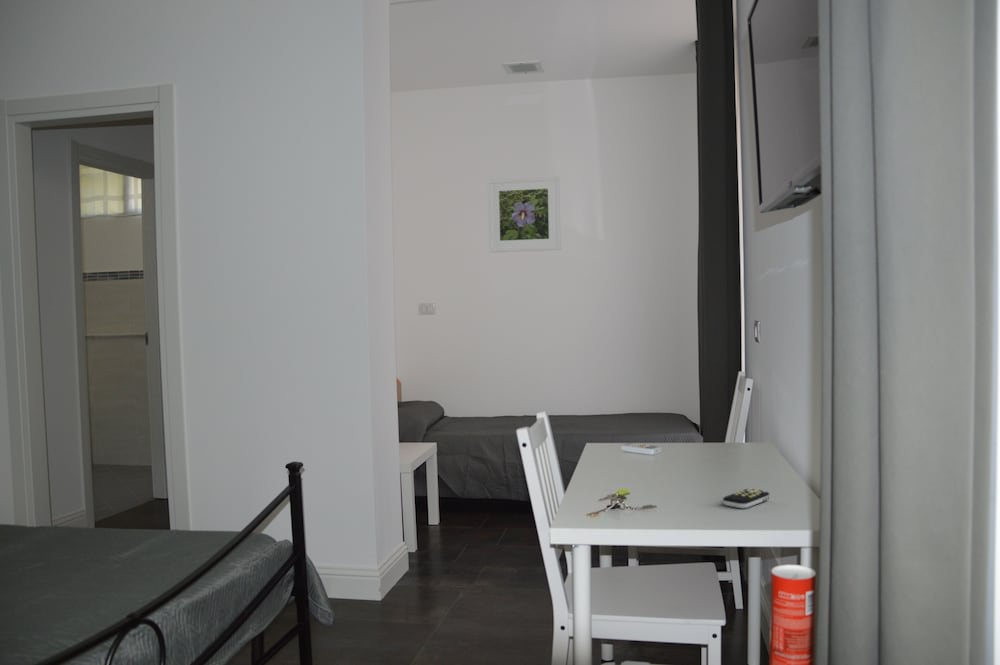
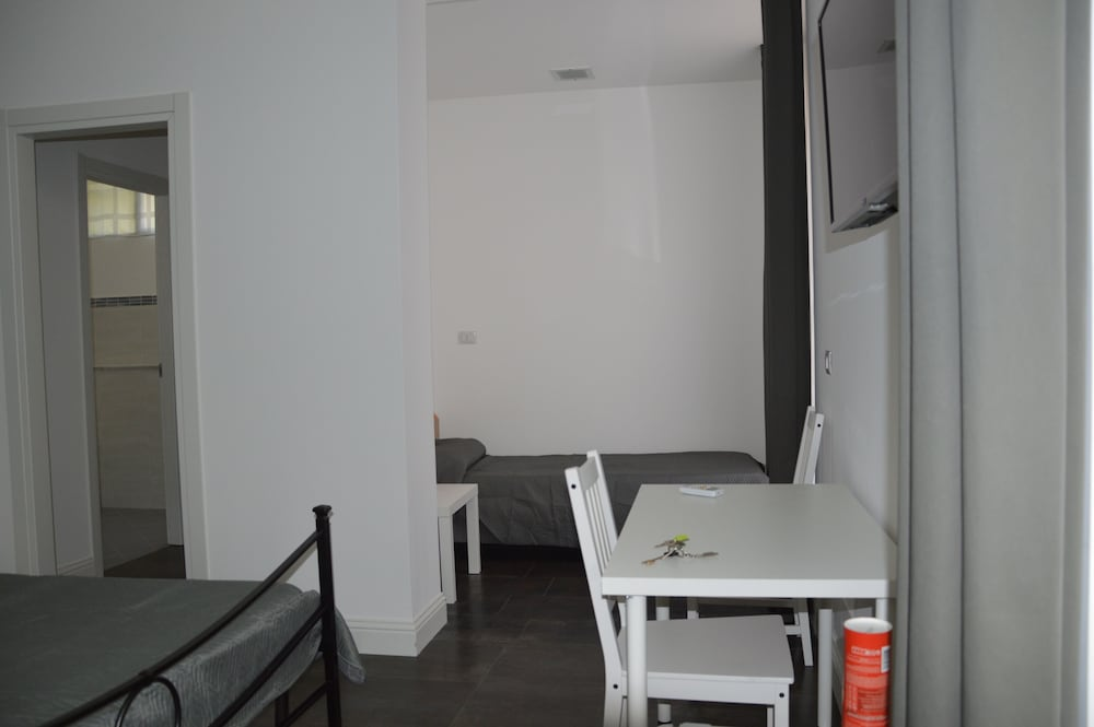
- remote control [722,487,770,509]
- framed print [487,176,562,253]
